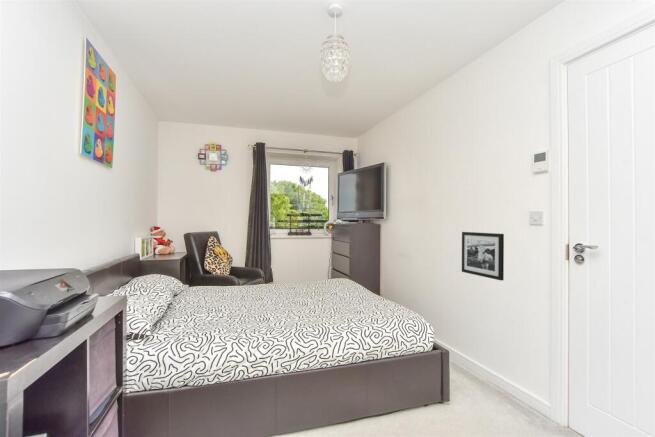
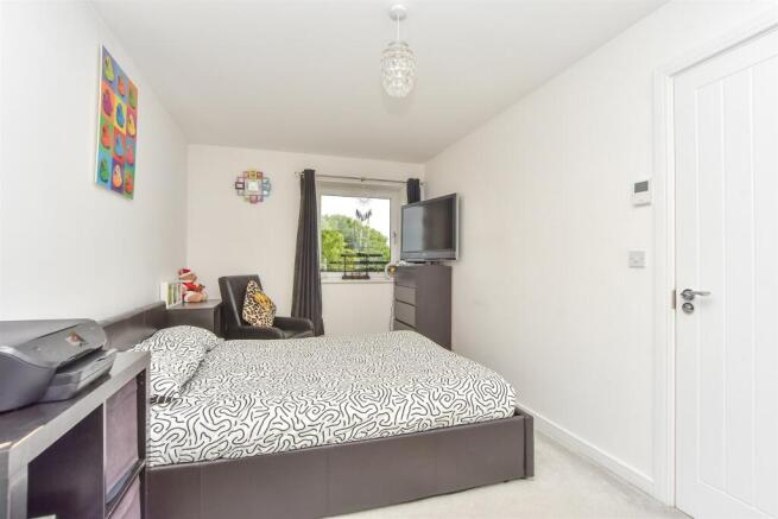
- picture frame [461,231,505,281]
